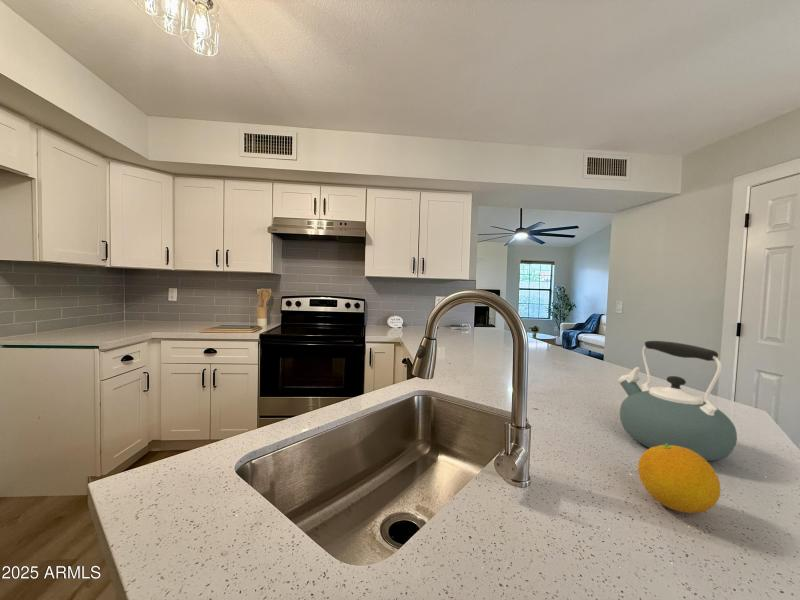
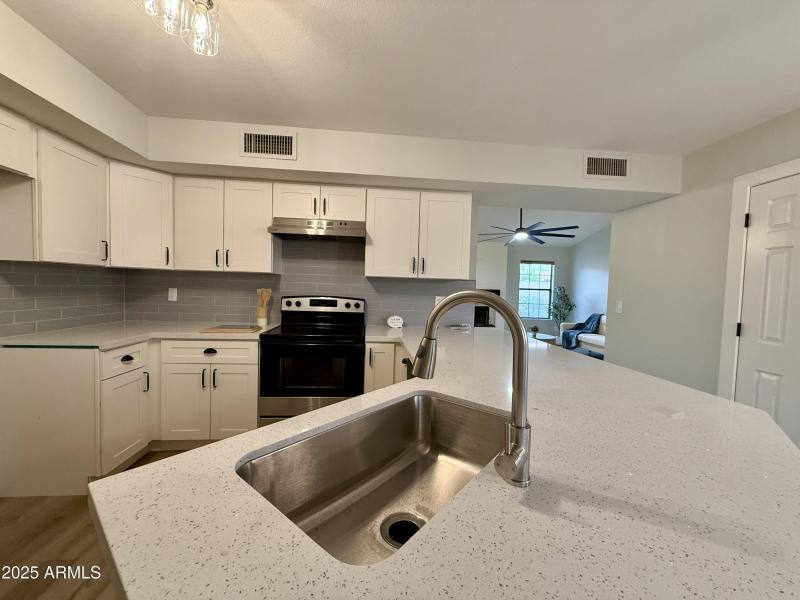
- kettle [617,340,738,462]
- fruit [637,444,721,514]
